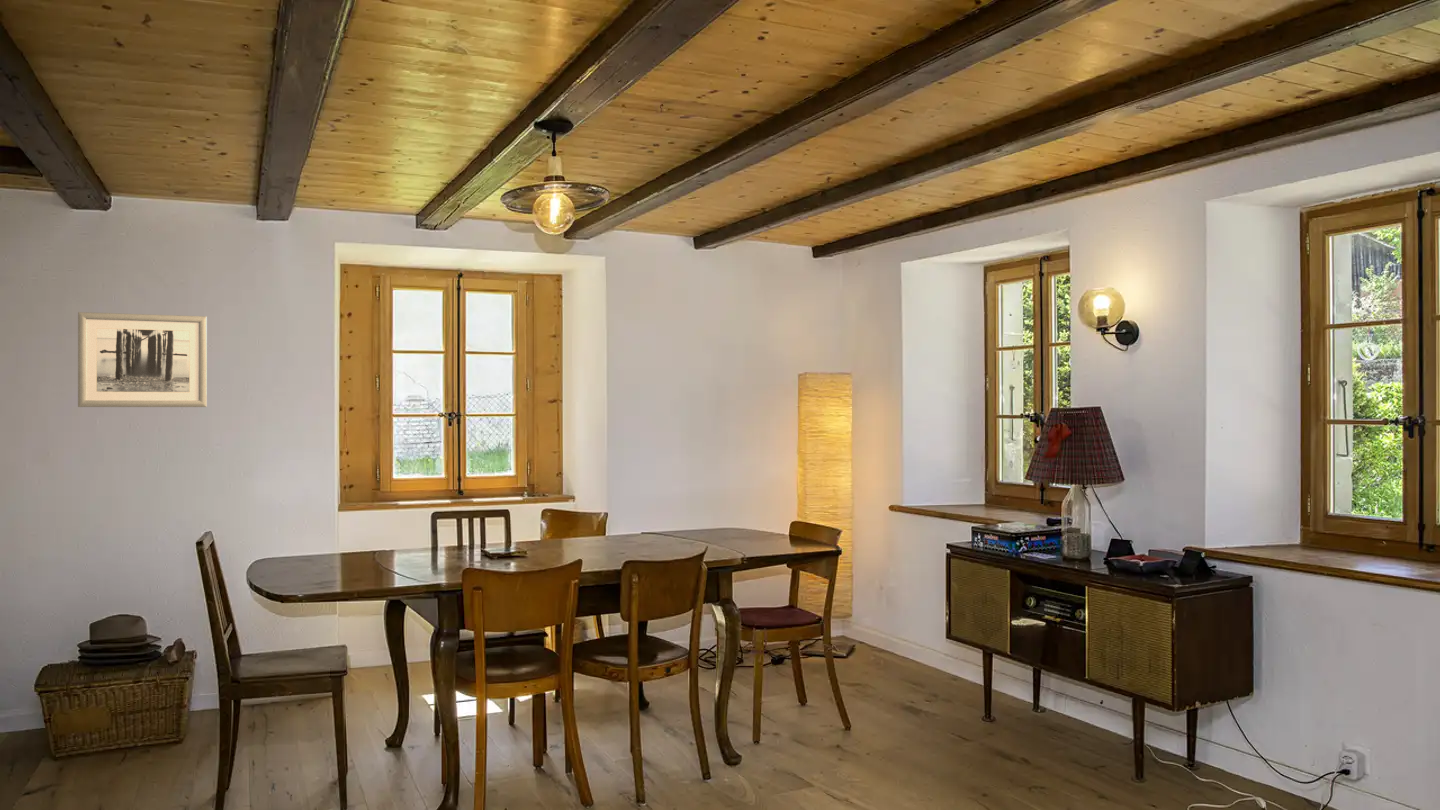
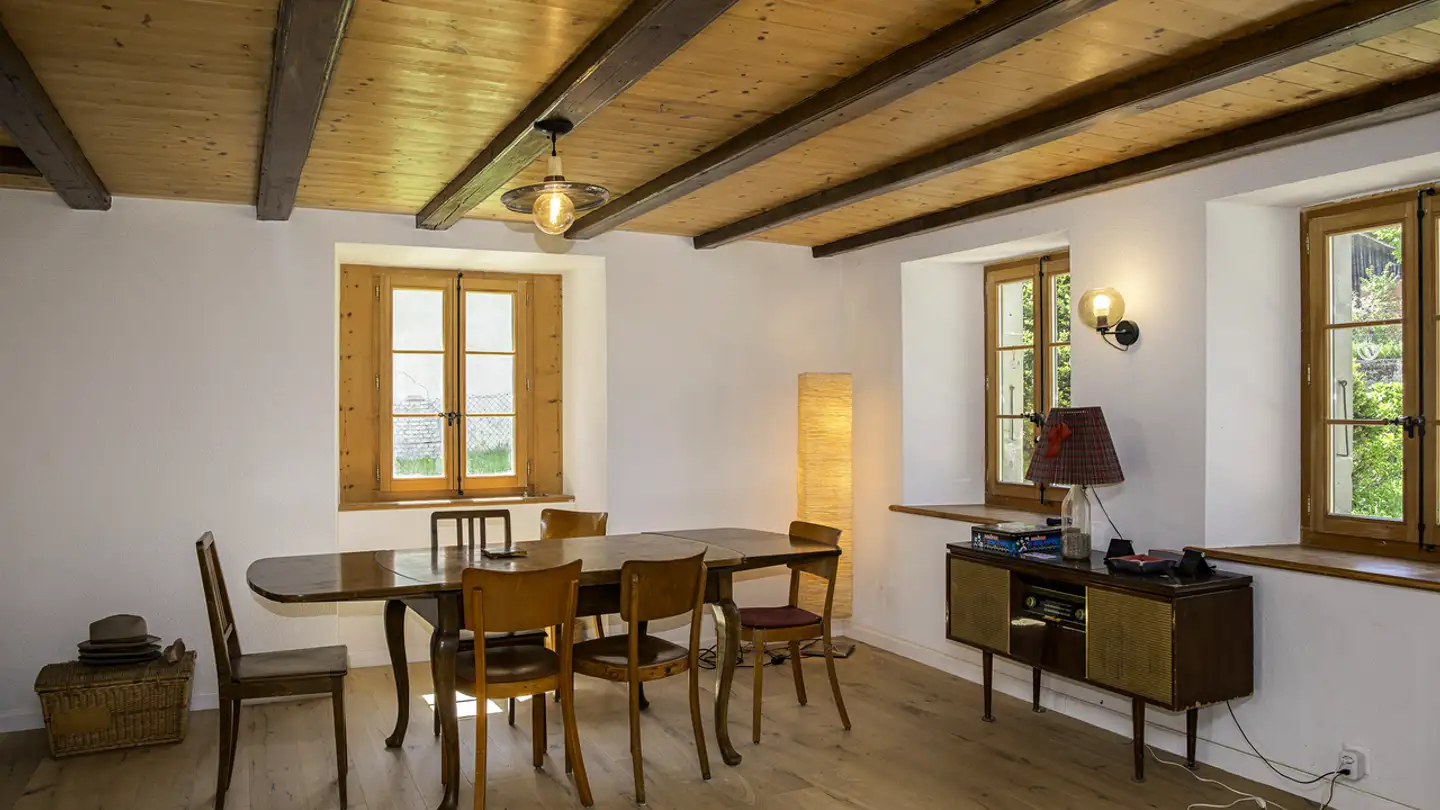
- wall art [77,311,208,408]
